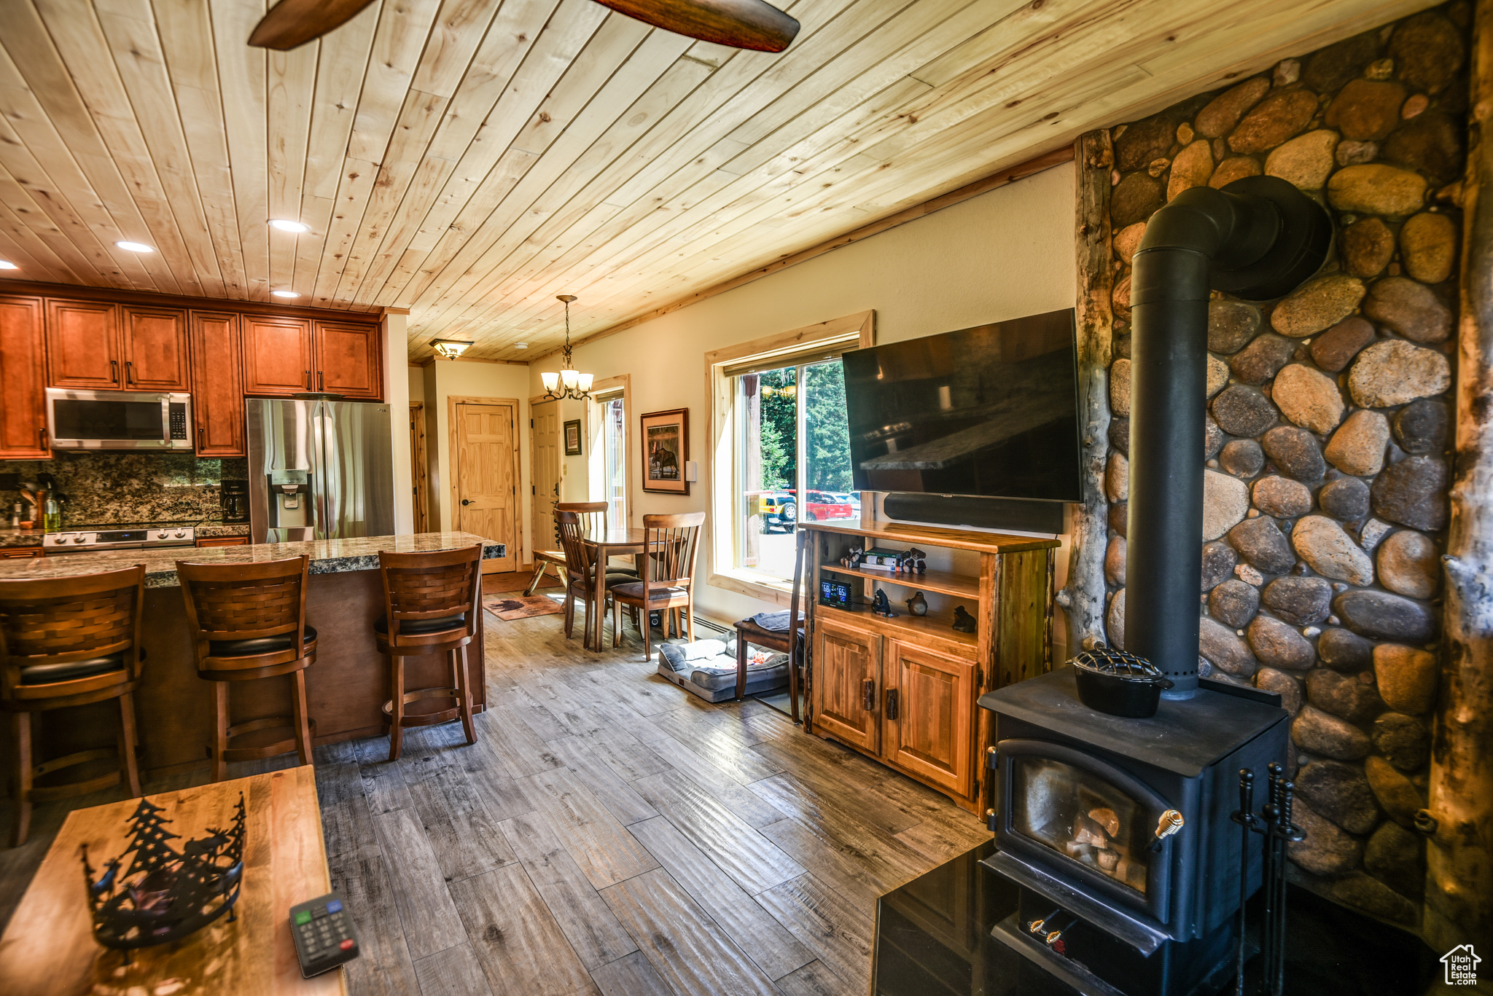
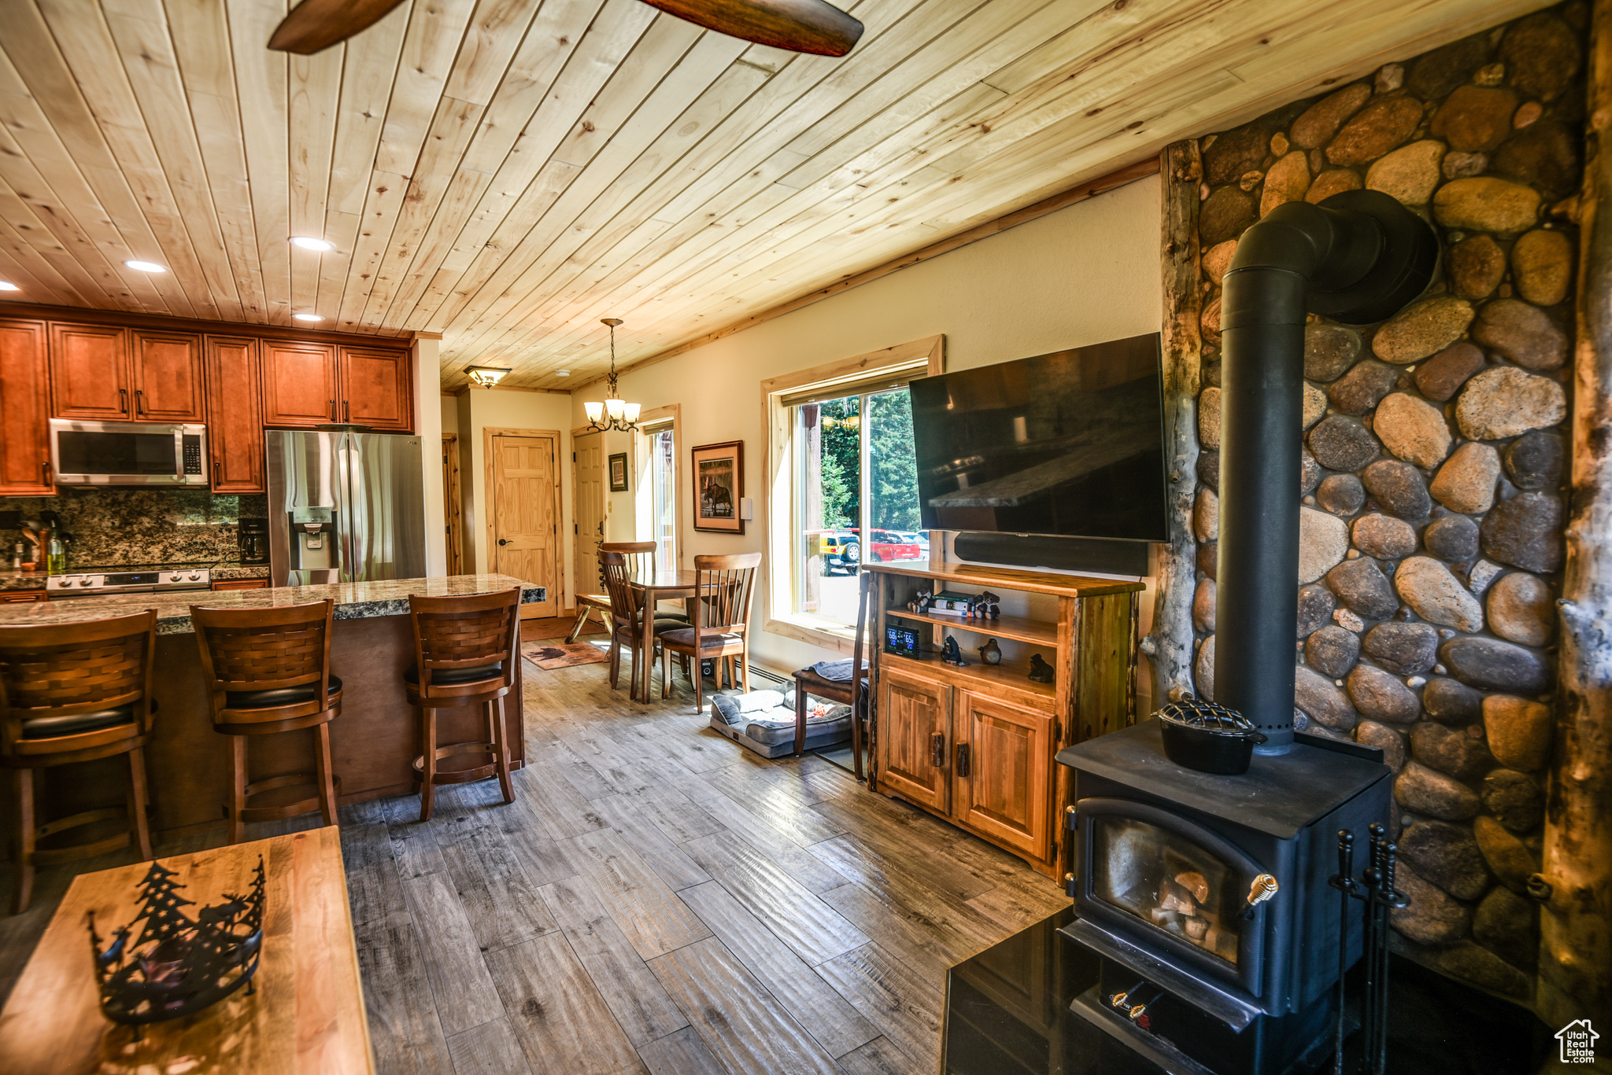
- remote control [288,890,360,979]
